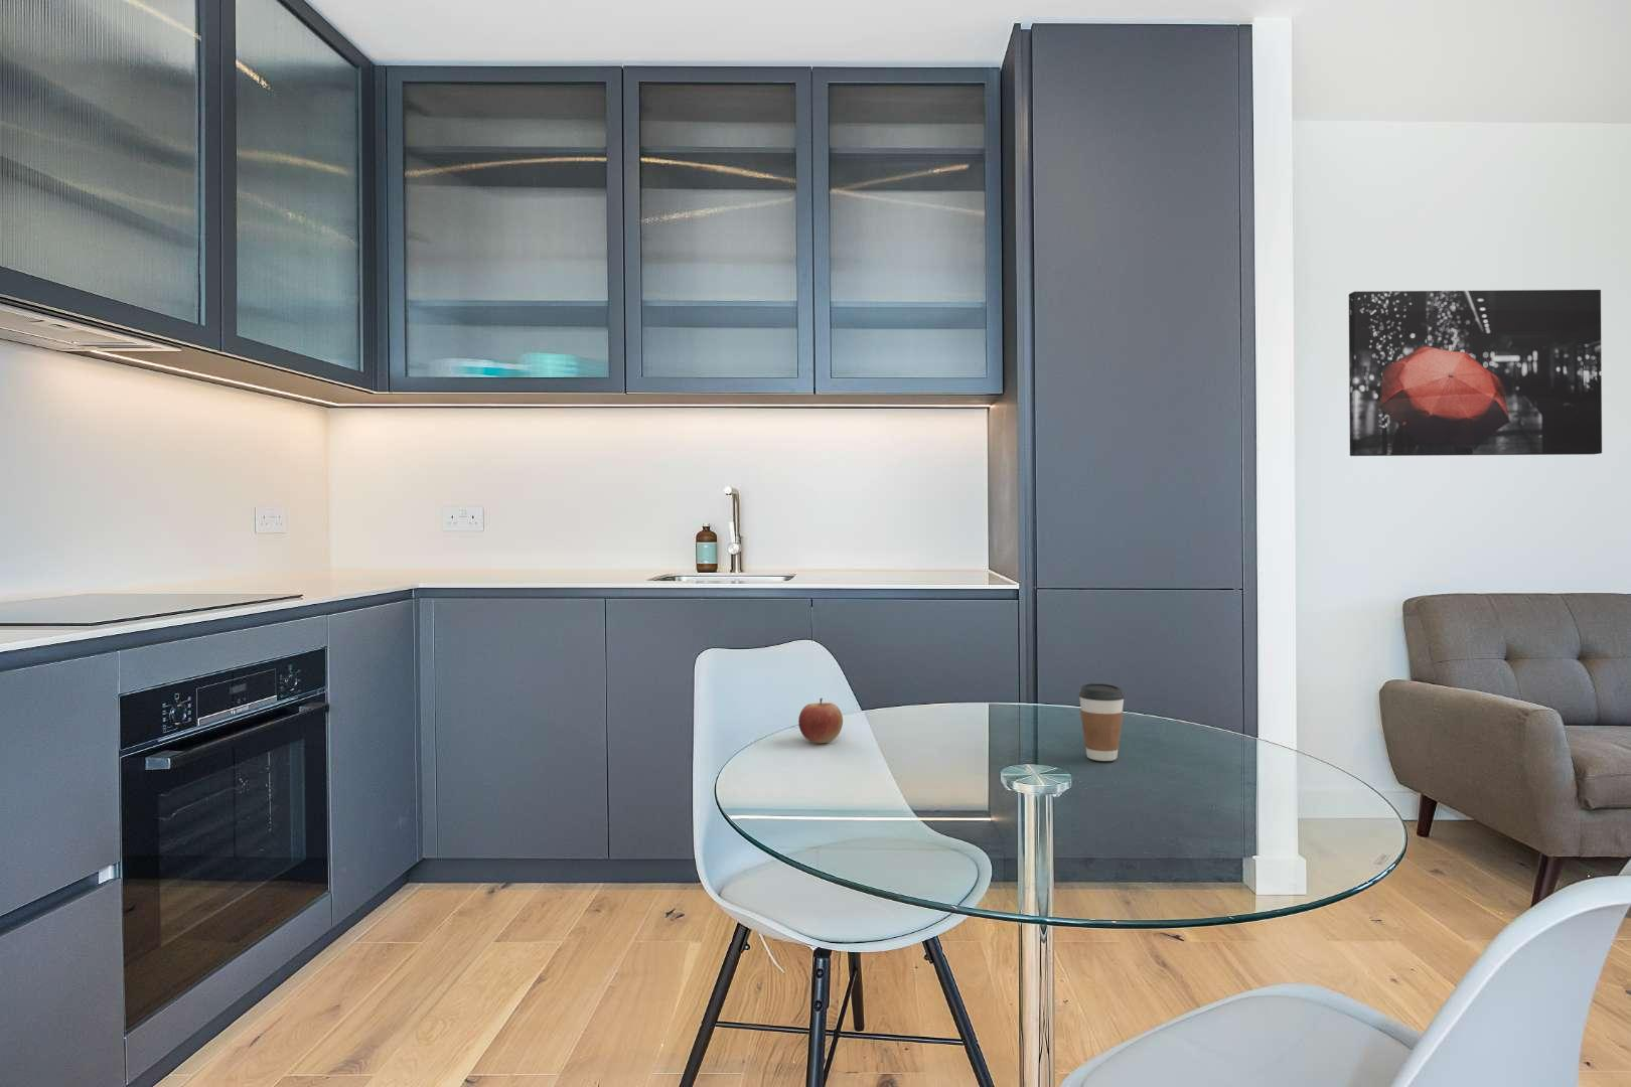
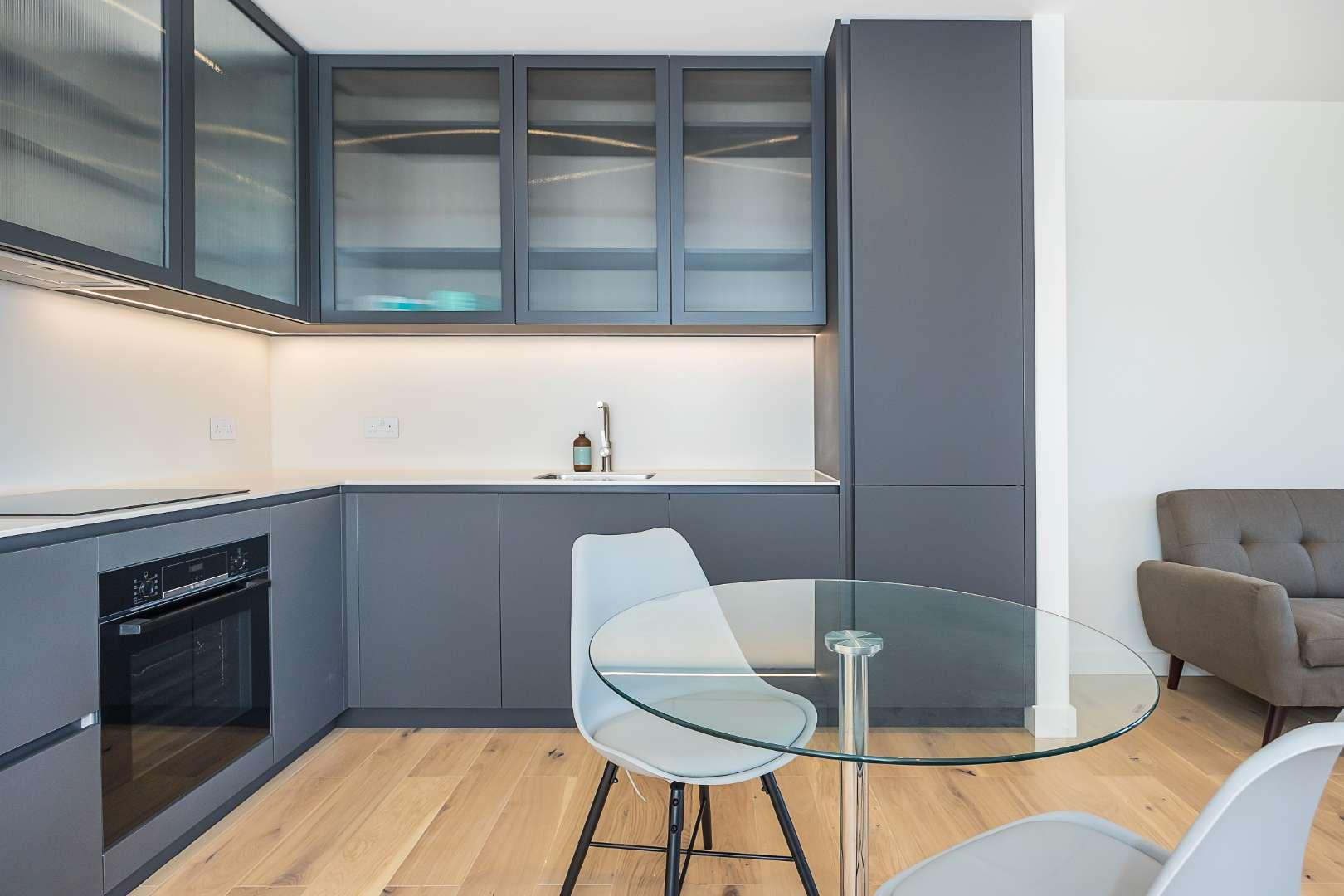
- wall art [1348,289,1603,457]
- apple [797,698,843,744]
- coffee cup [1079,682,1126,762]
